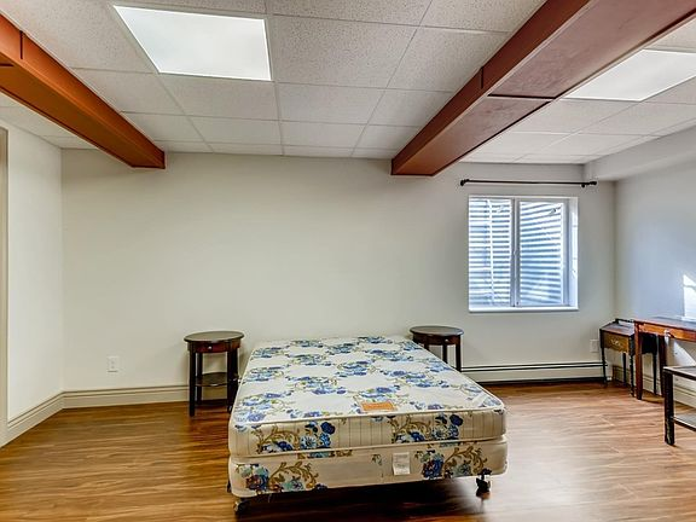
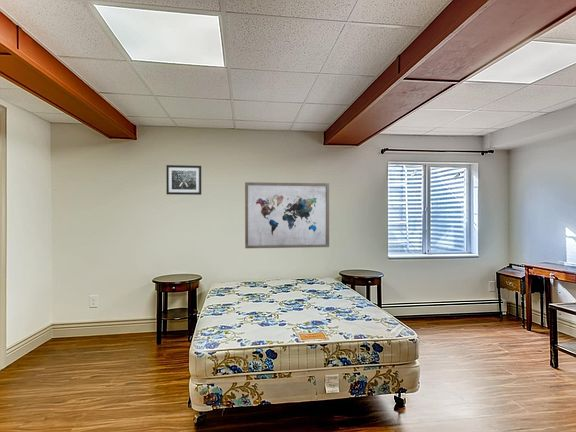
+ wall art [244,181,330,249]
+ wall art [165,164,202,196]
